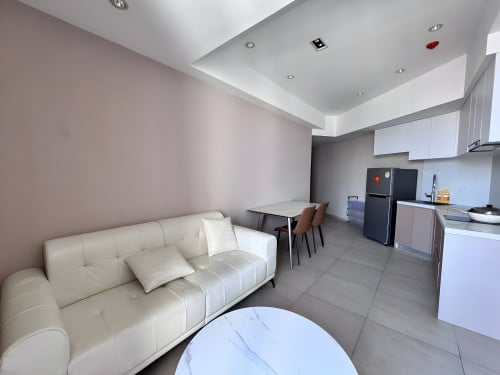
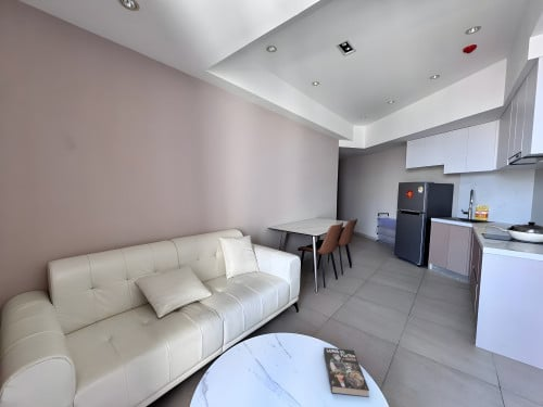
+ book [323,346,370,398]
